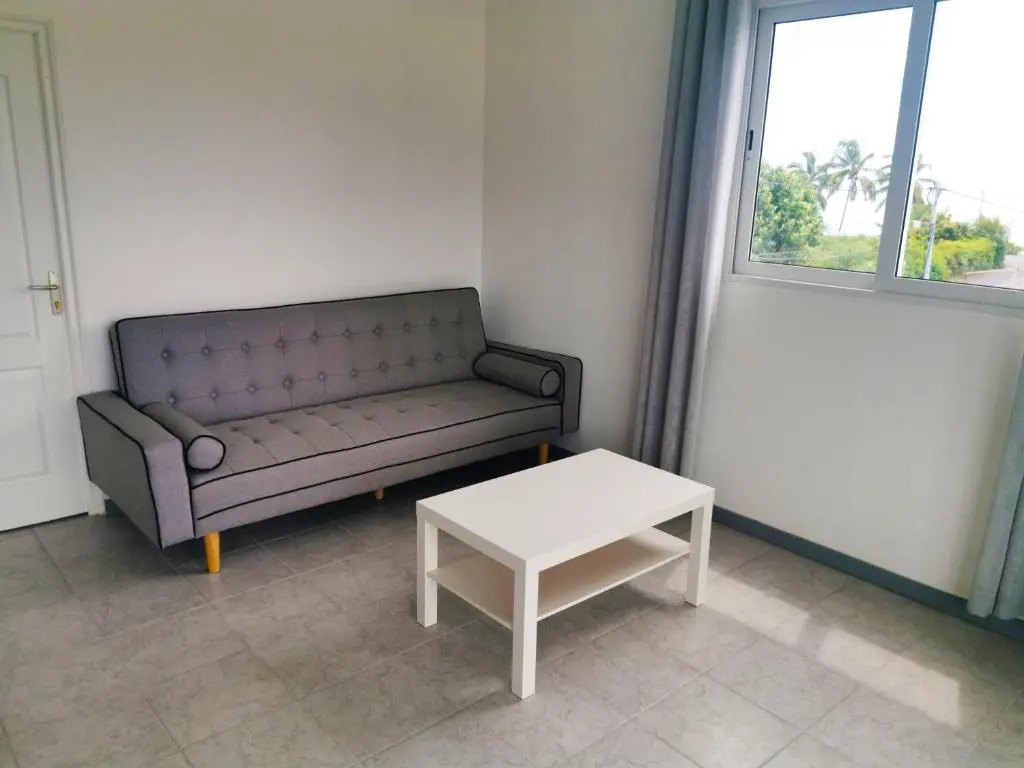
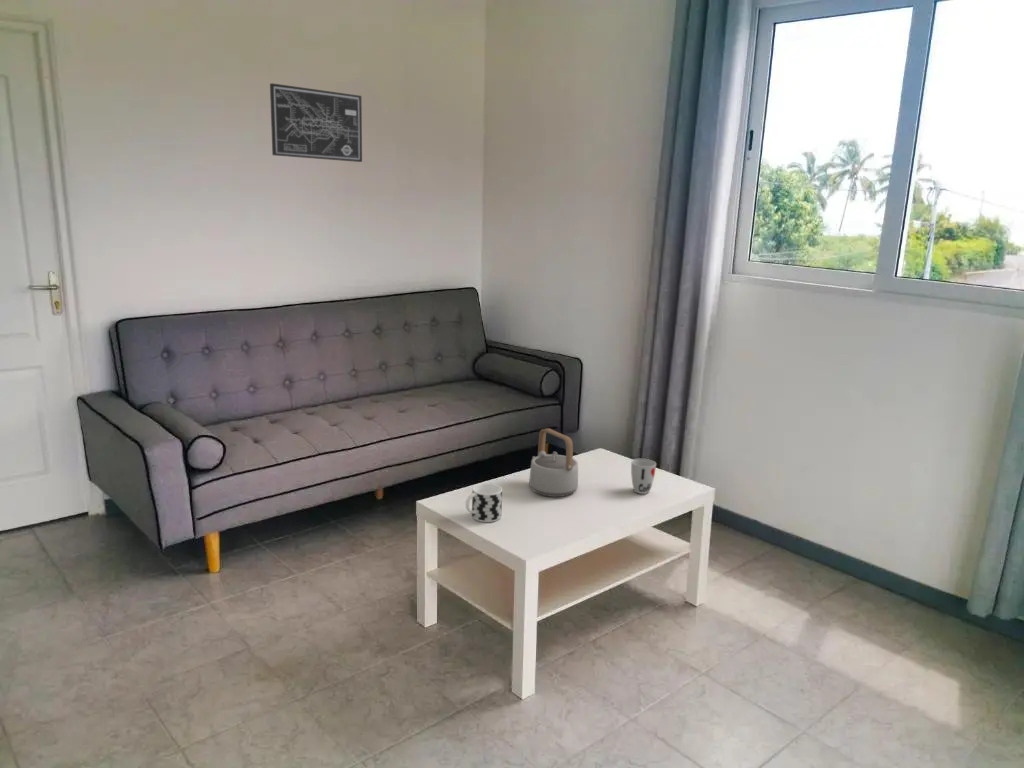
+ cup [630,458,657,495]
+ cup [465,482,503,523]
+ teapot [528,427,579,498]
+ wall art [269,82,363,163]
